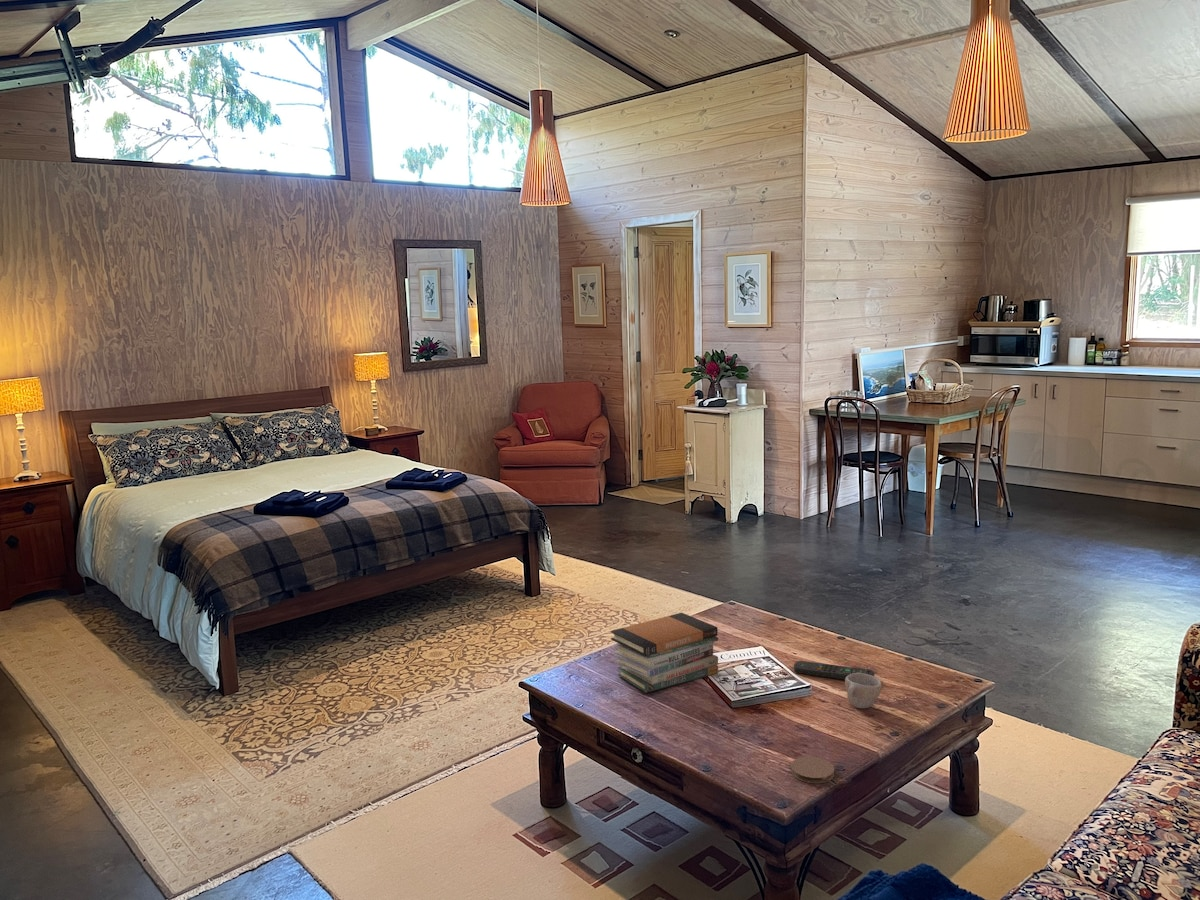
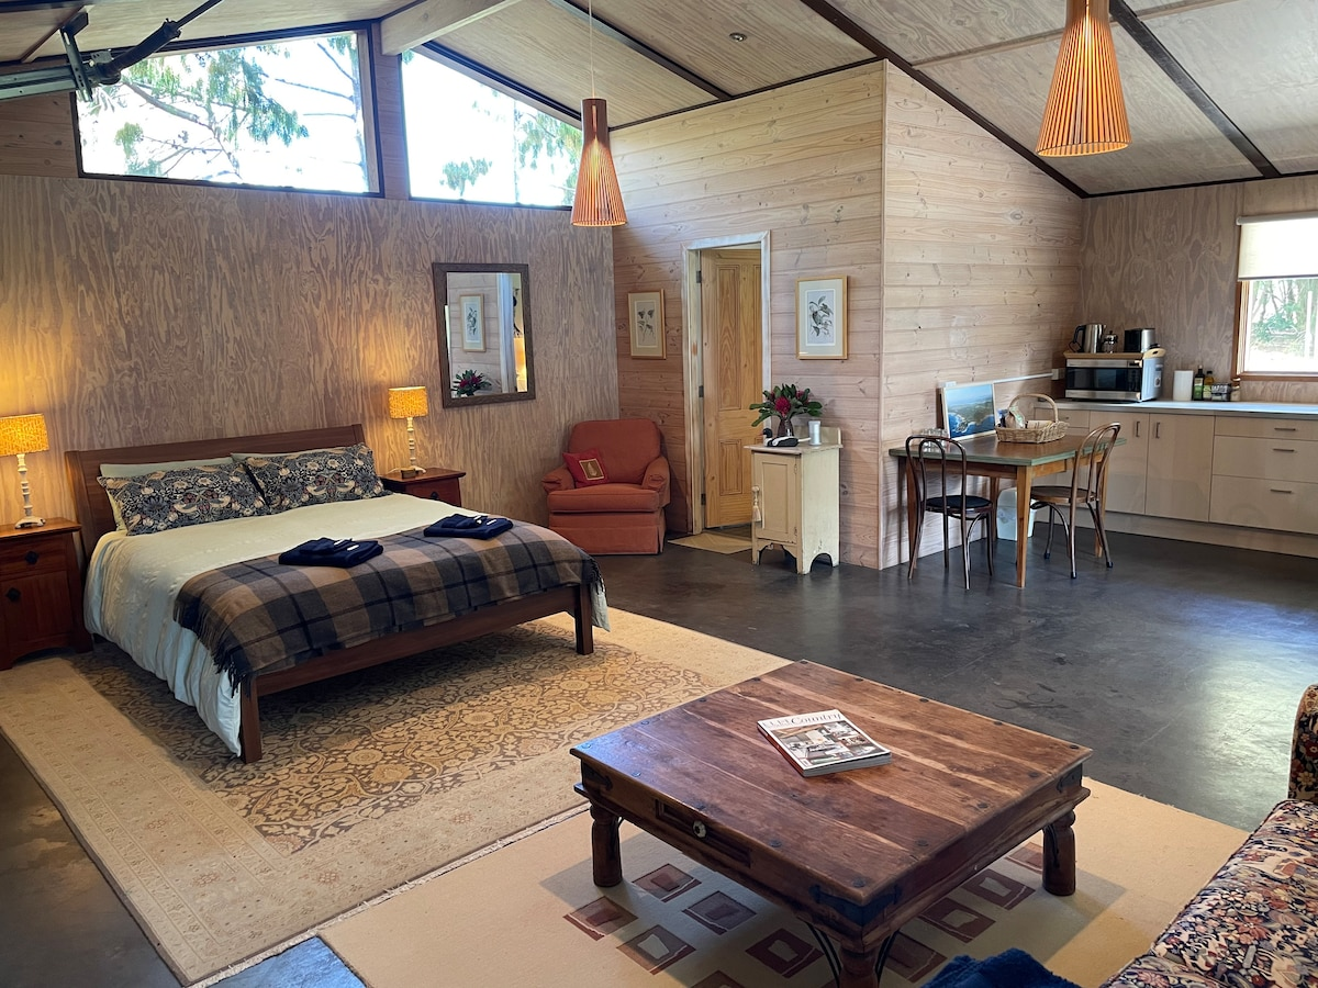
- coaster [790,756,835,784]
- cup [844,673,883,709]
- remote control [793,660,875,681]
- book stack [610,612,719,694]
